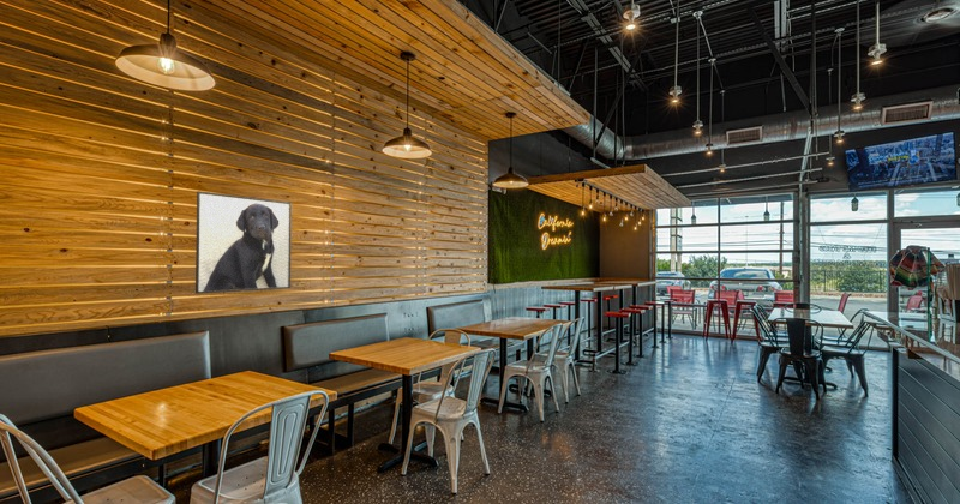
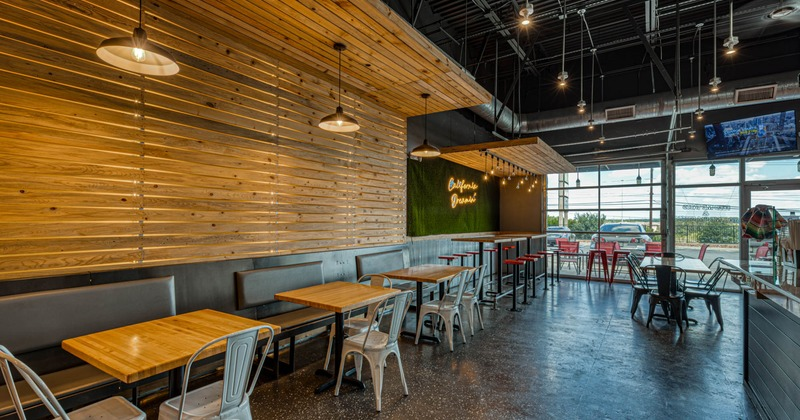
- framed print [194,190,293,295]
